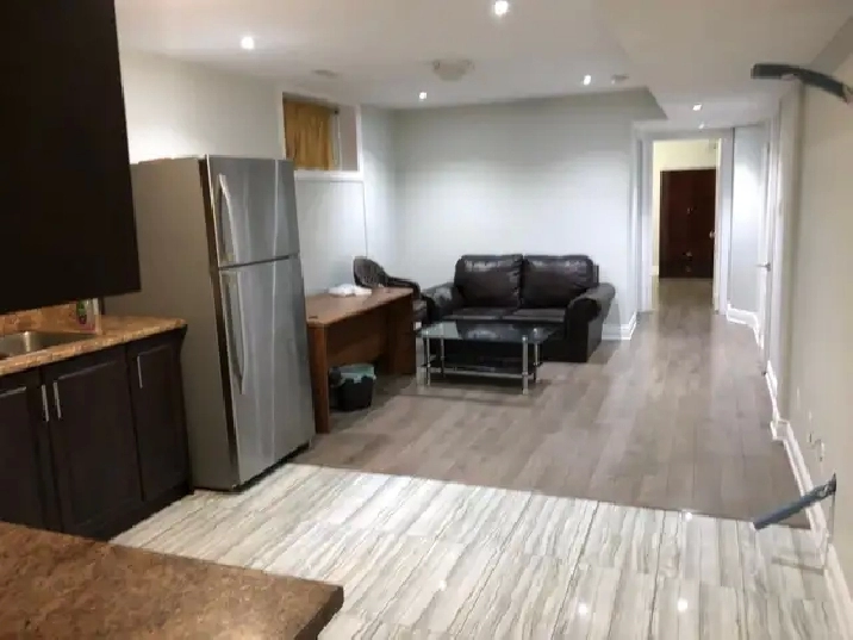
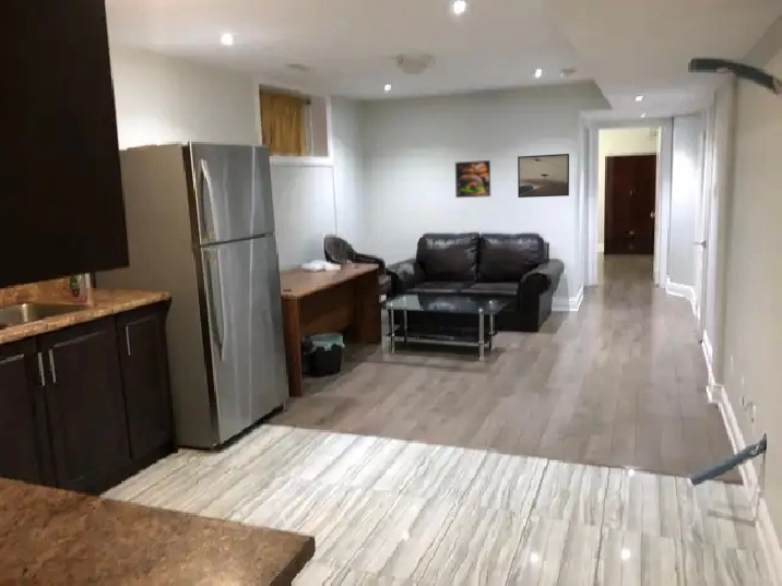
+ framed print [454,159,491,199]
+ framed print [517,153,570,199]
